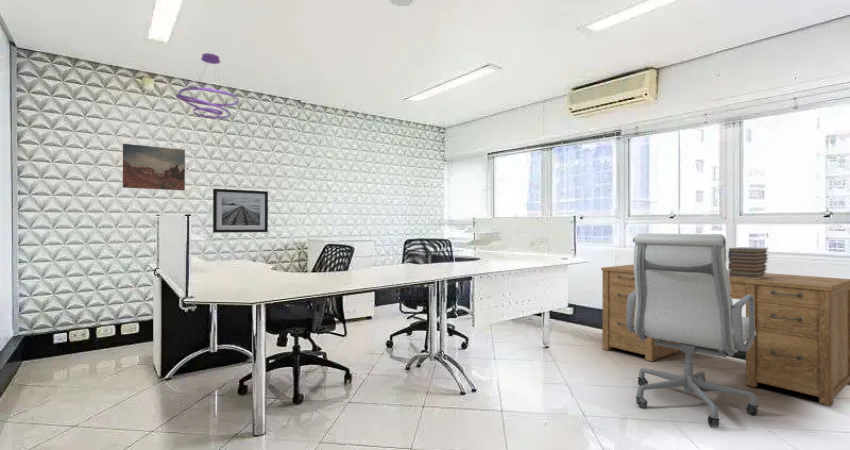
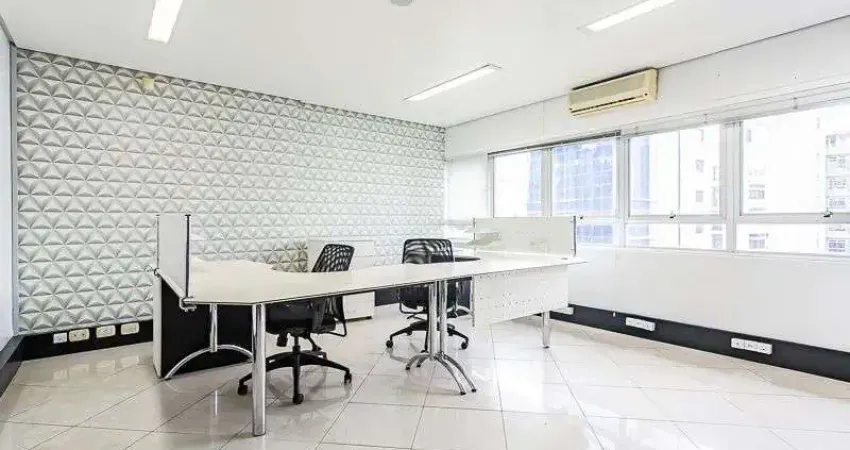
- office chair [626,232,760,429]
- book stack [727,246,770,279]
- desk [600,264,850,407]
- wall art [212,188,269,234]
- ceiling light fixture [175,52,240,120]
- wall art [122,143,186,191]
